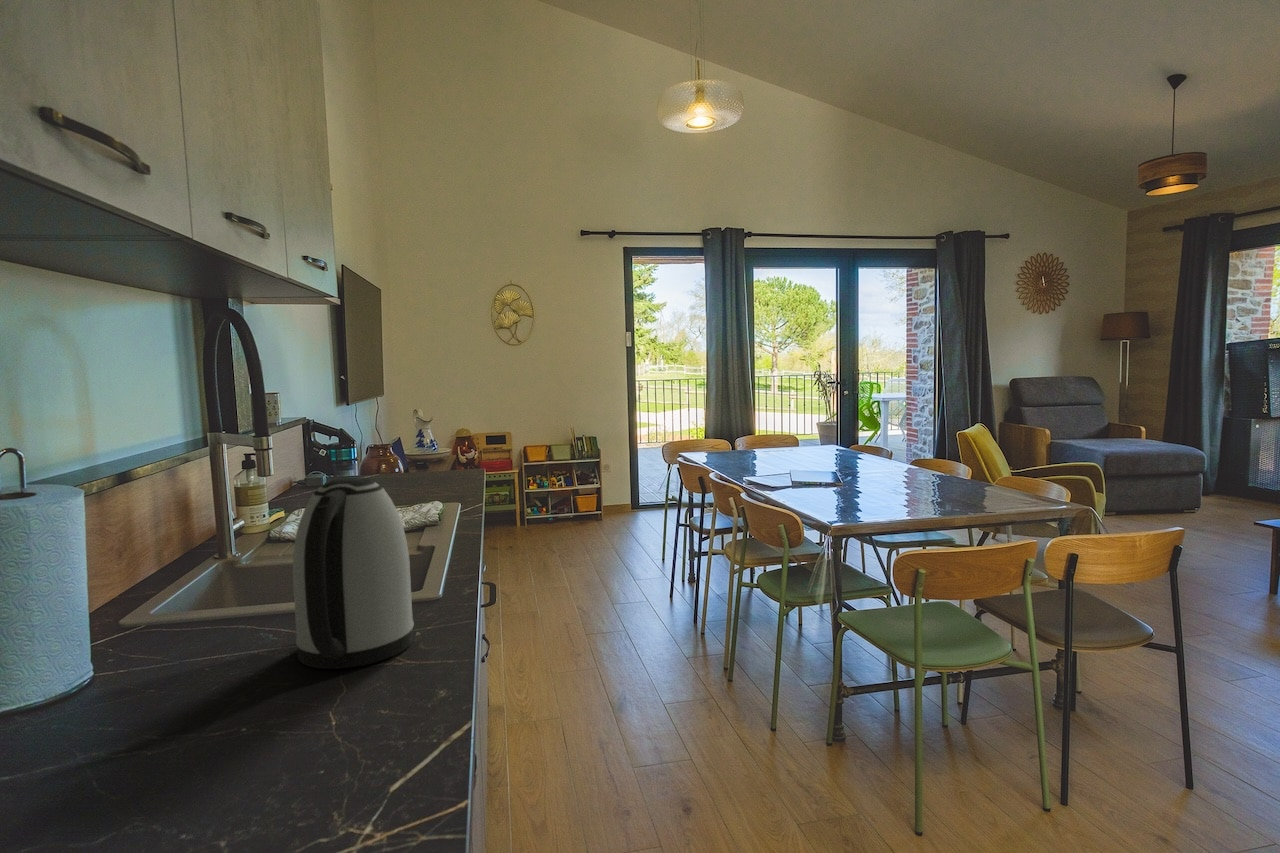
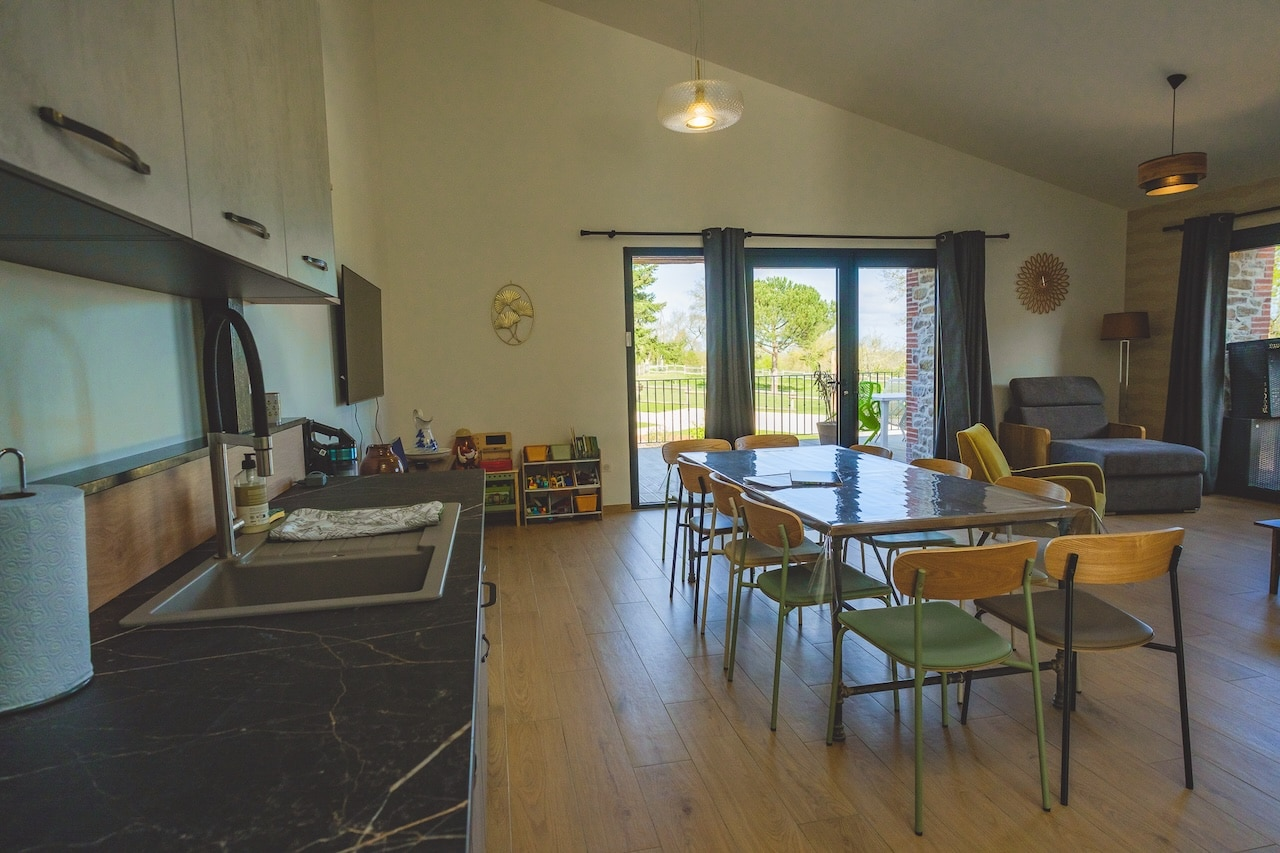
- kettle [292,477,415,670]
